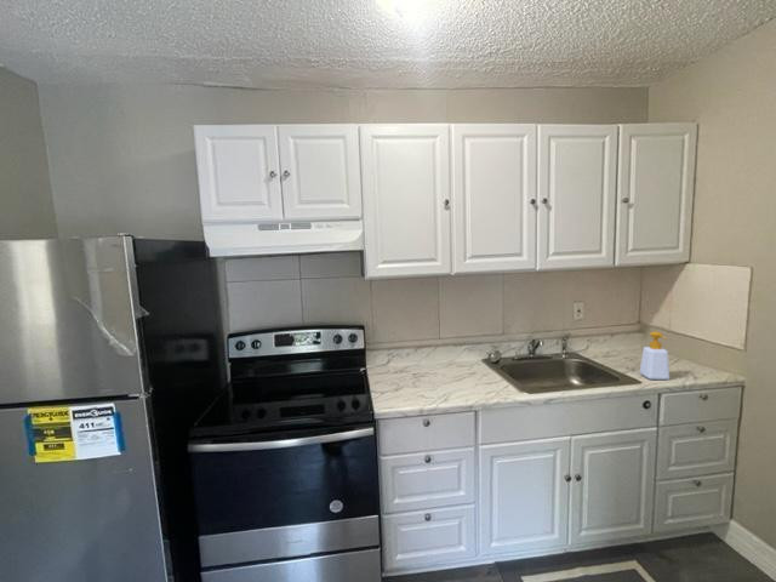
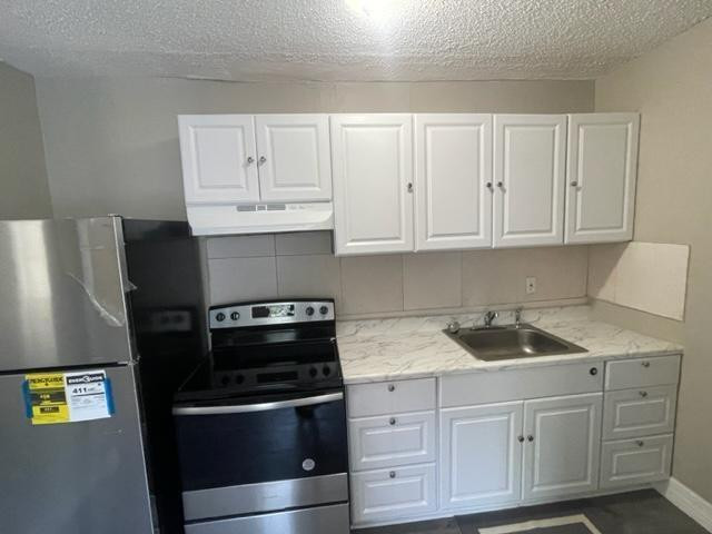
- soap bottle [639,330,671,381]
